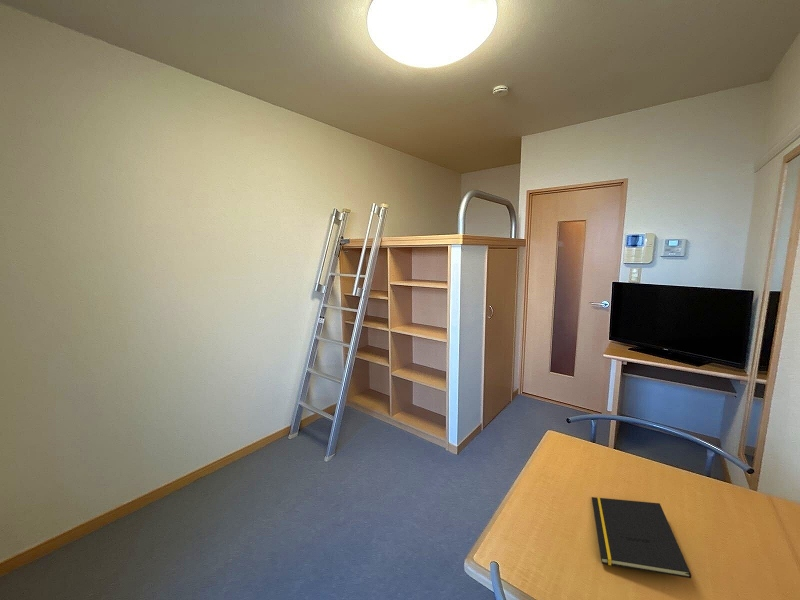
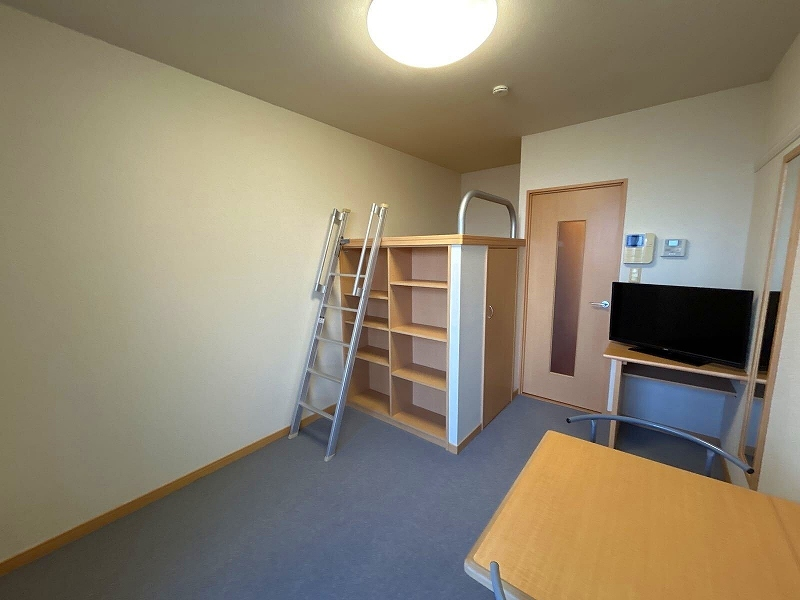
- notepad [591,496,692,579]
